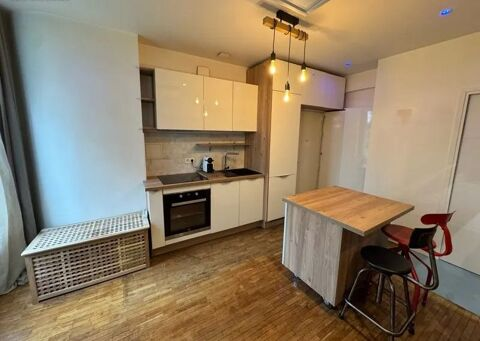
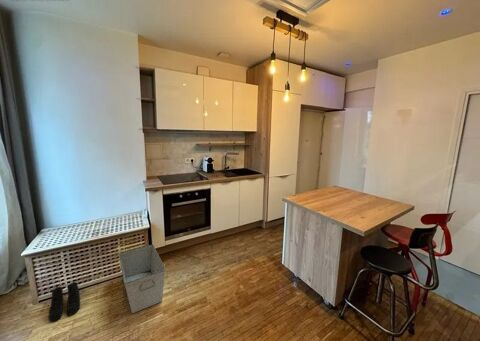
+ boots [48,281,81,322]
+ storage bin [118,244,166,314]
